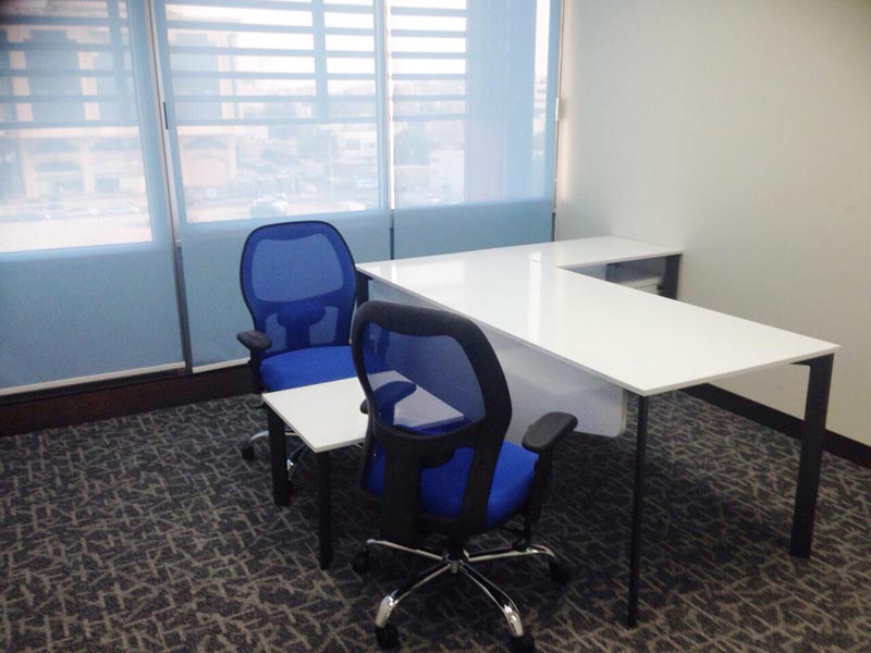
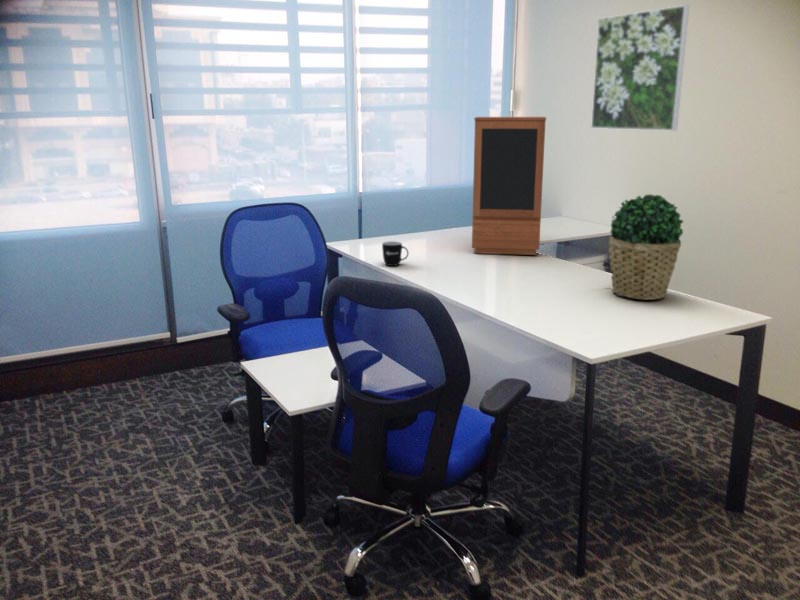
+ mug [381,240,410,267]
+ potted plant [608,193,684,301]
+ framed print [590,4,690,132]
+ speaker cabinet [471,116,547,256]
